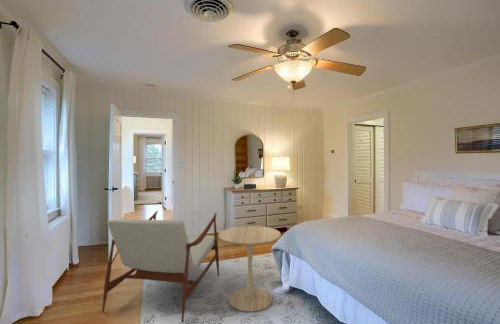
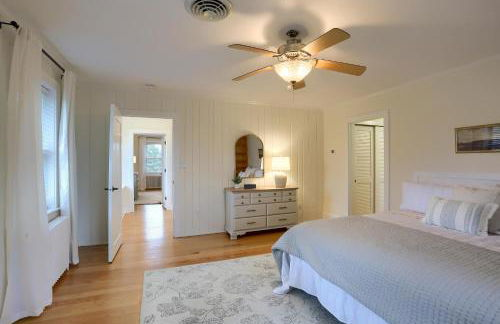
- armchair [101,209,220,323]
- side table [218,225,282,313]
